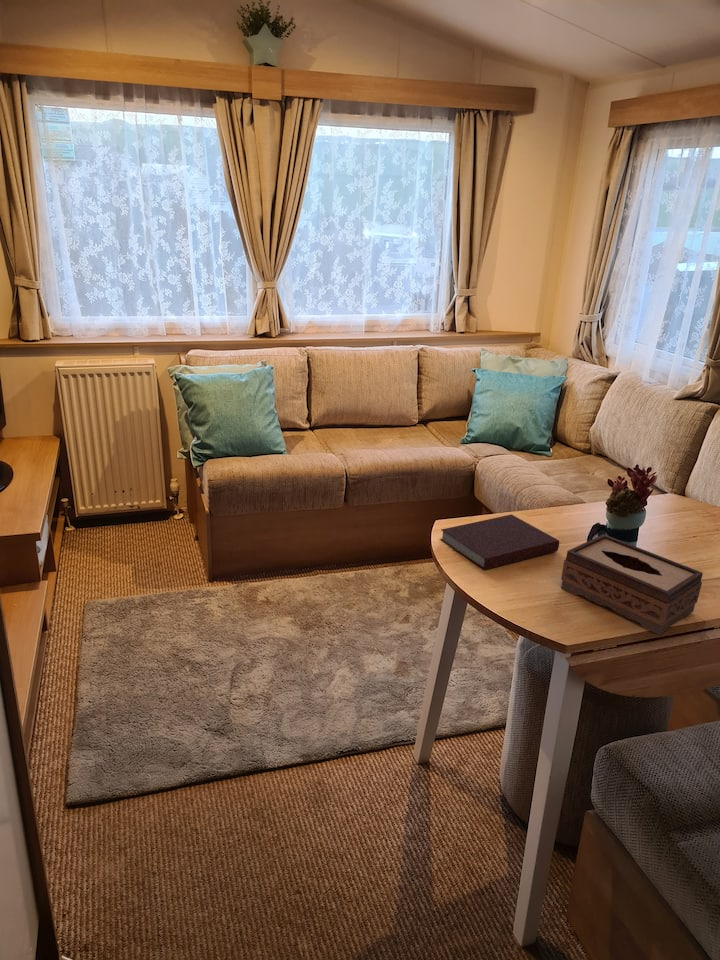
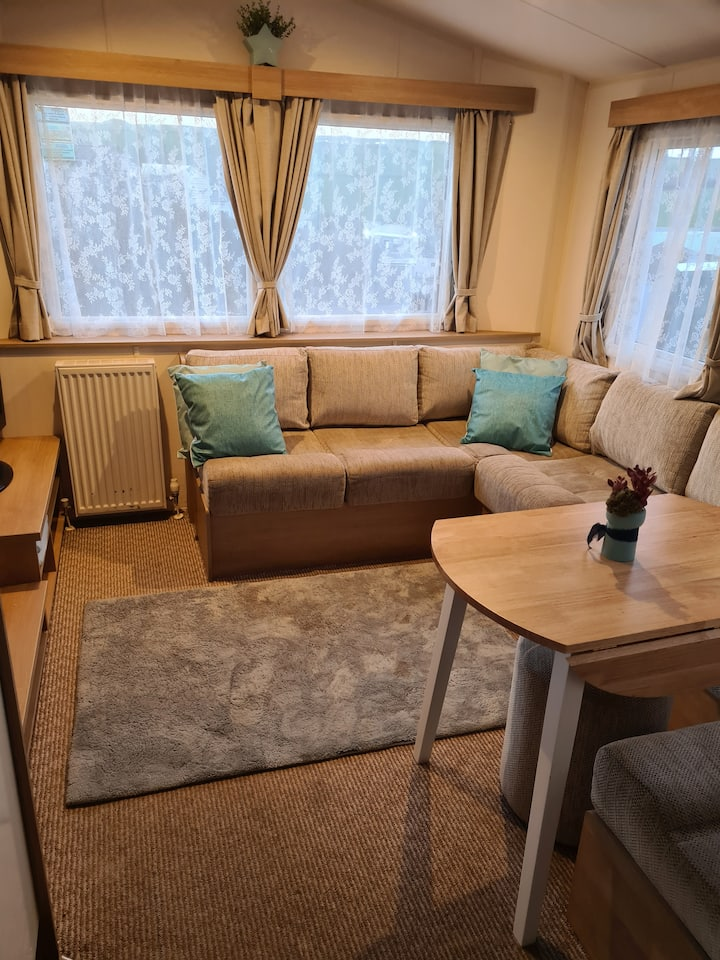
- notebook [439,514,560,571]
- tissue box [560,533,704,636]
